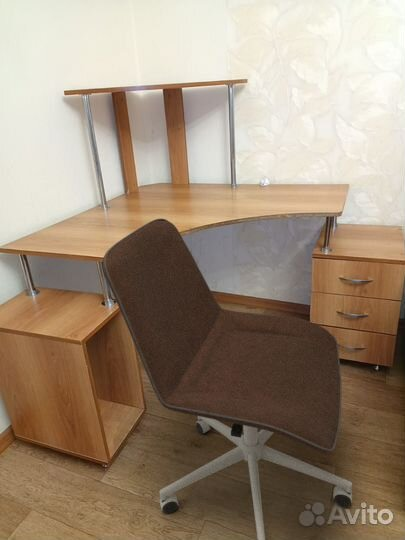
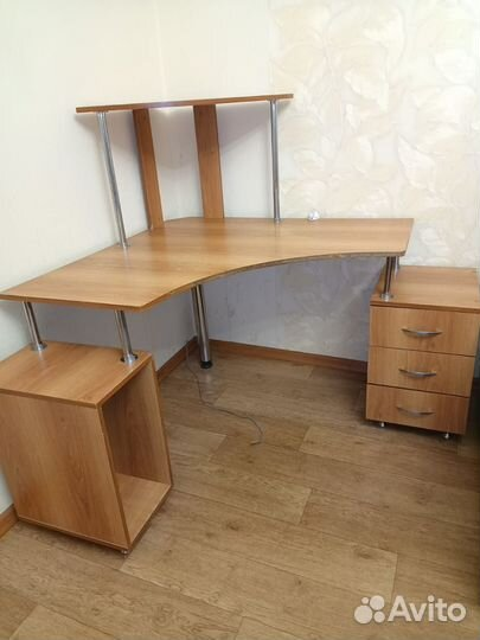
- office chair [102,218,353,540]
